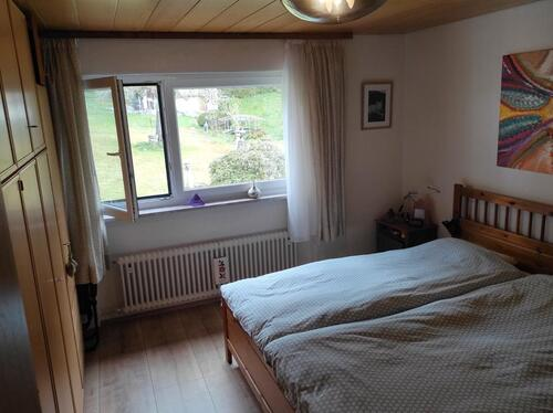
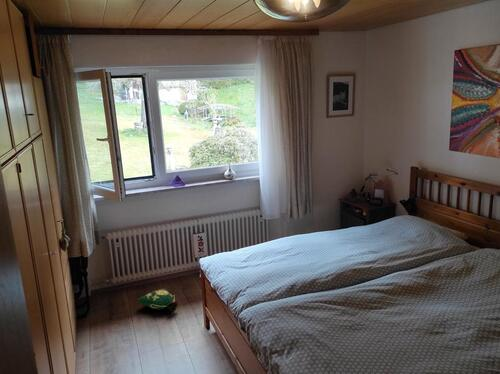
+ bag [137,288,178,313]
